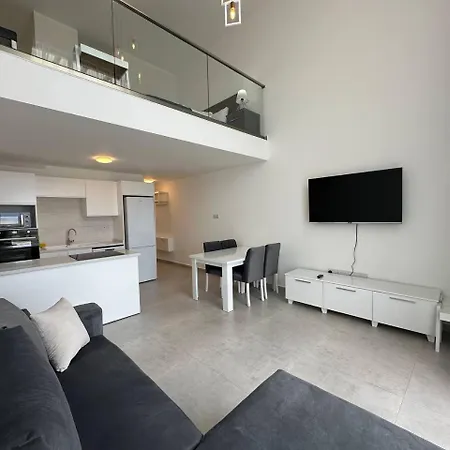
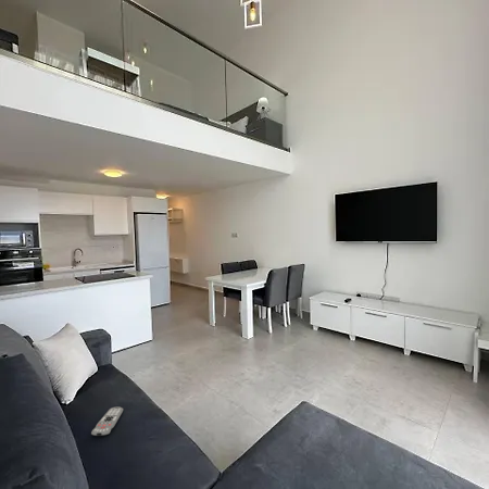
+ remote control [90,405,124,437]
